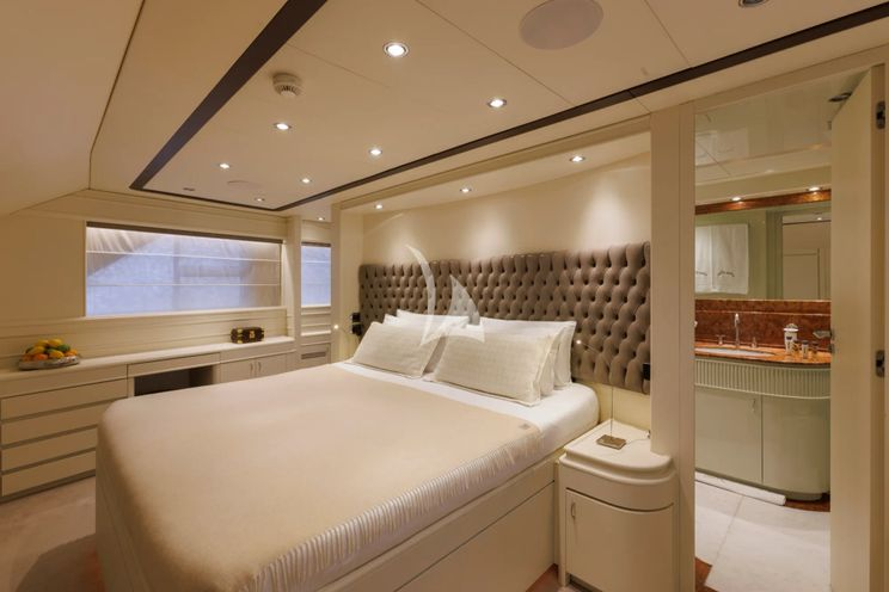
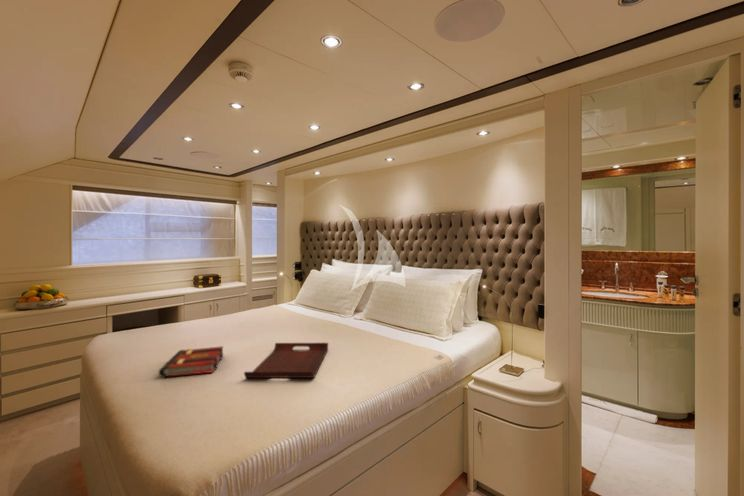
+ serving tray [243,342,329,379]
+ book [158,345,224,378]
